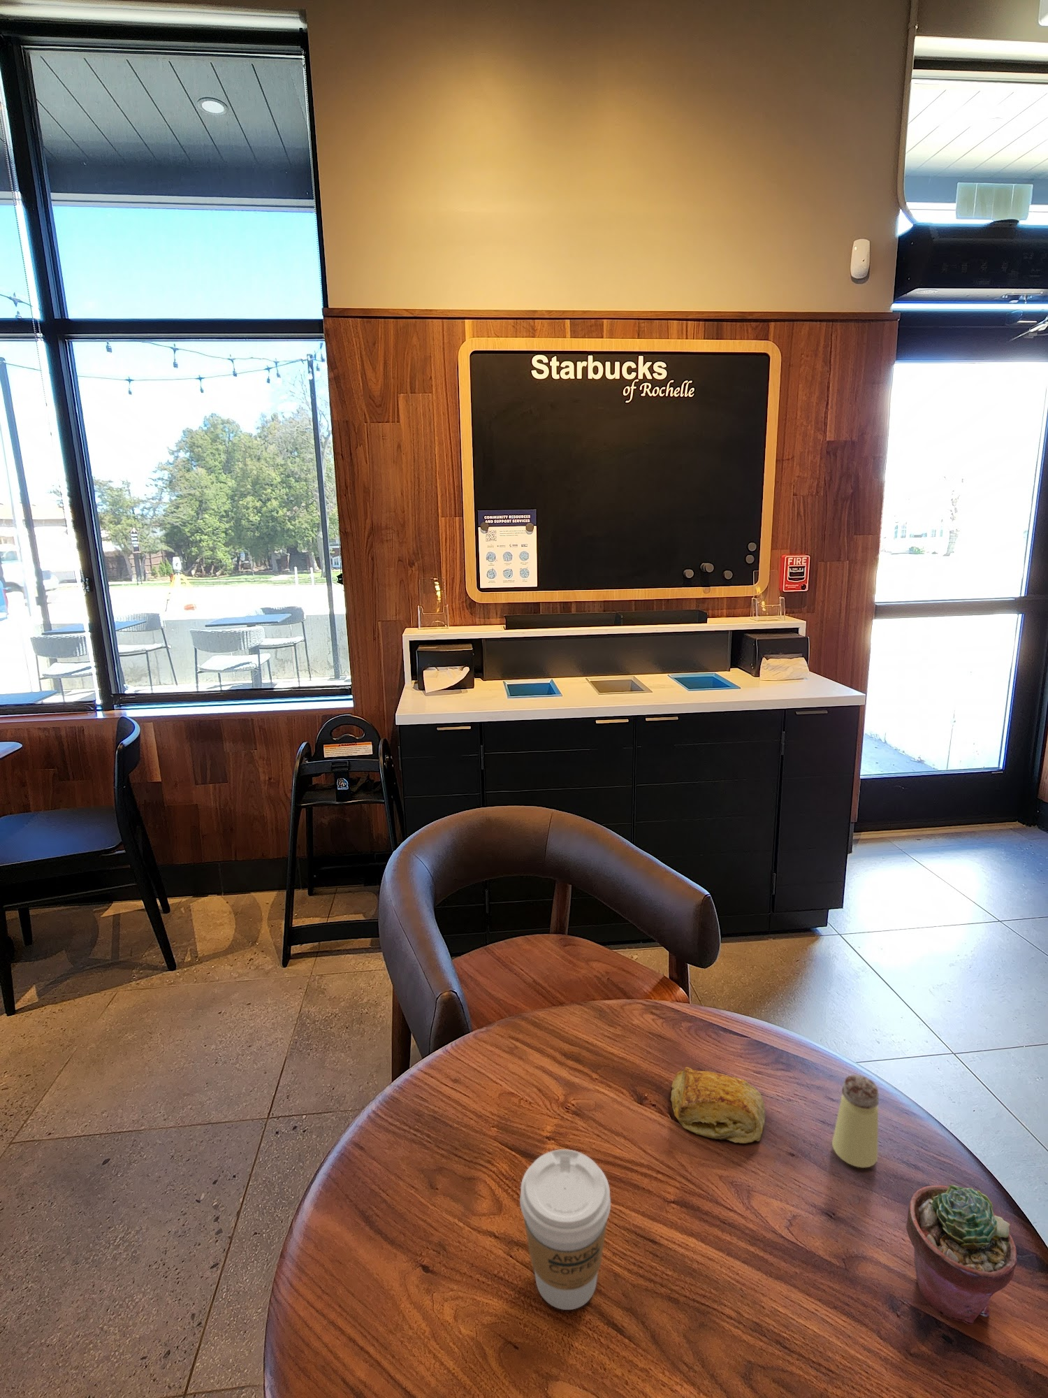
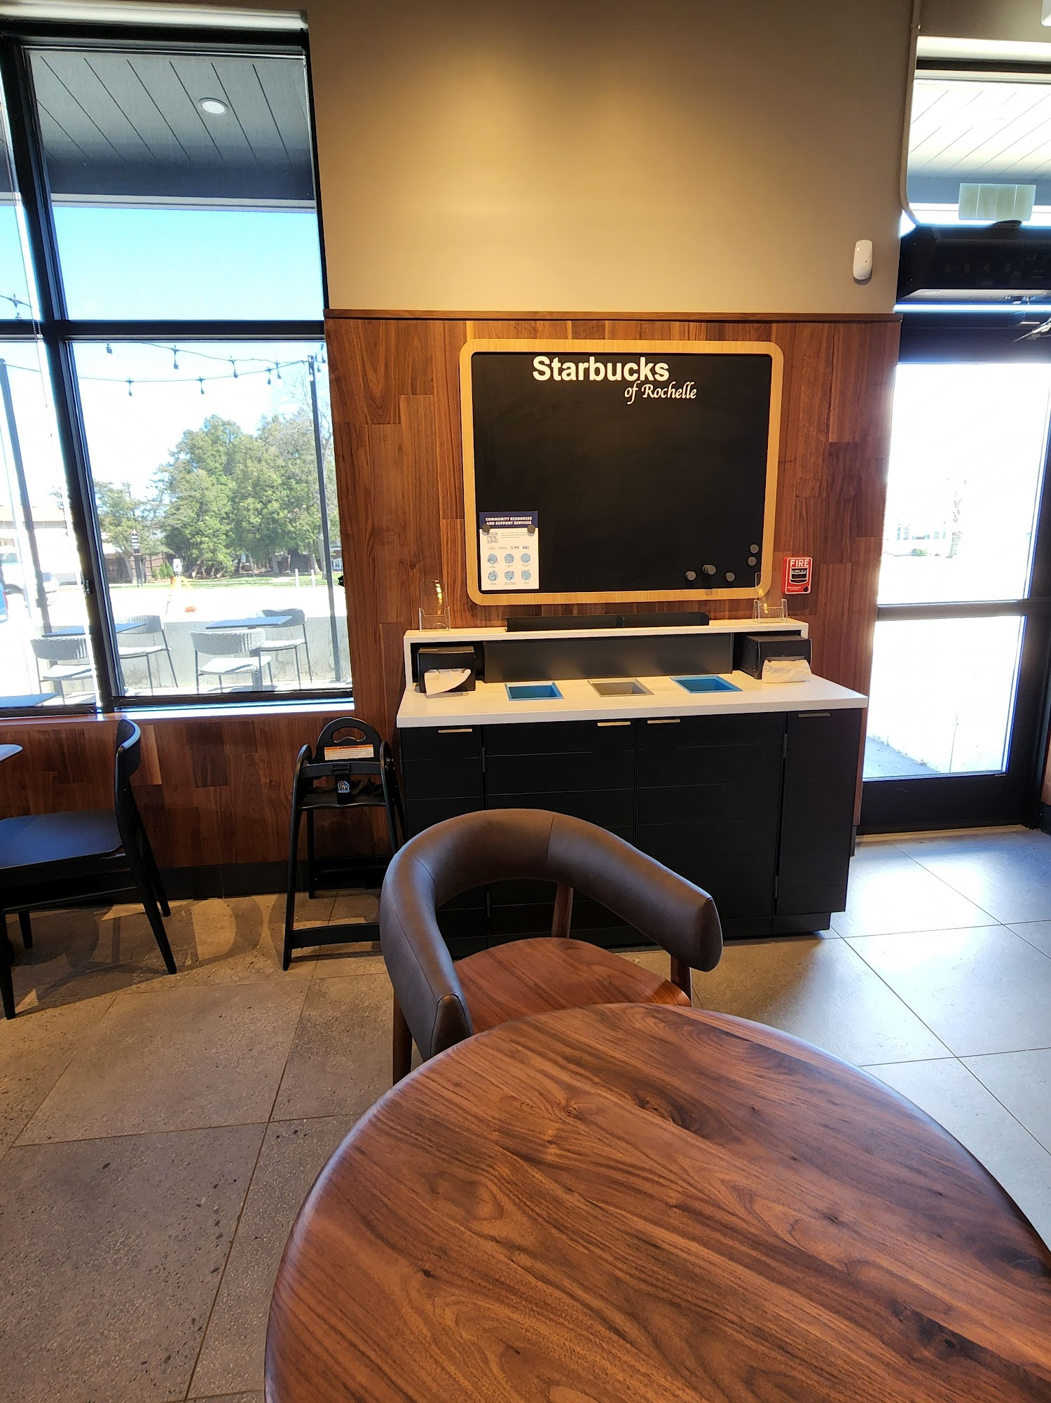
- coffee cup [520,1148,611,1311]
- saltshaker [831,1073,880,1169]
- potted succulent [906,1183,1018,1325]
- pastry [670,1066,766,1144]
